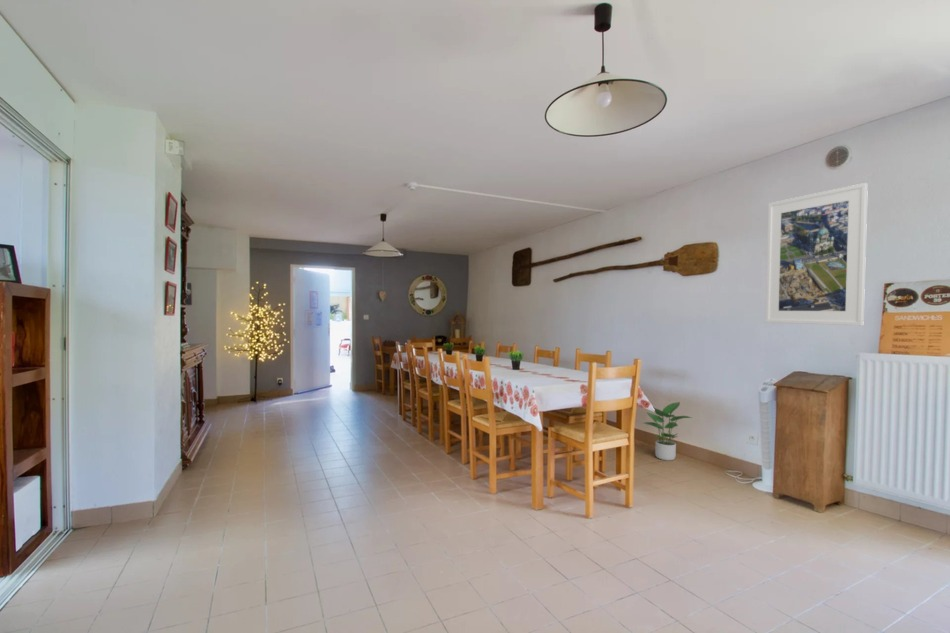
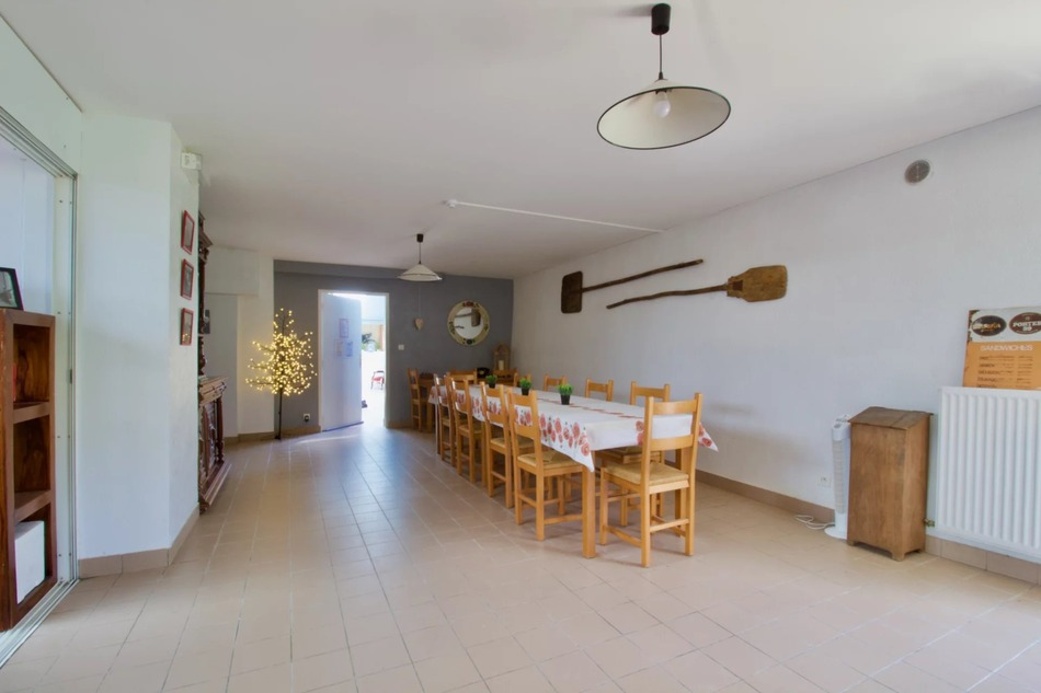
- potted plant [643,401,693,462]
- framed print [764,182,869,327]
